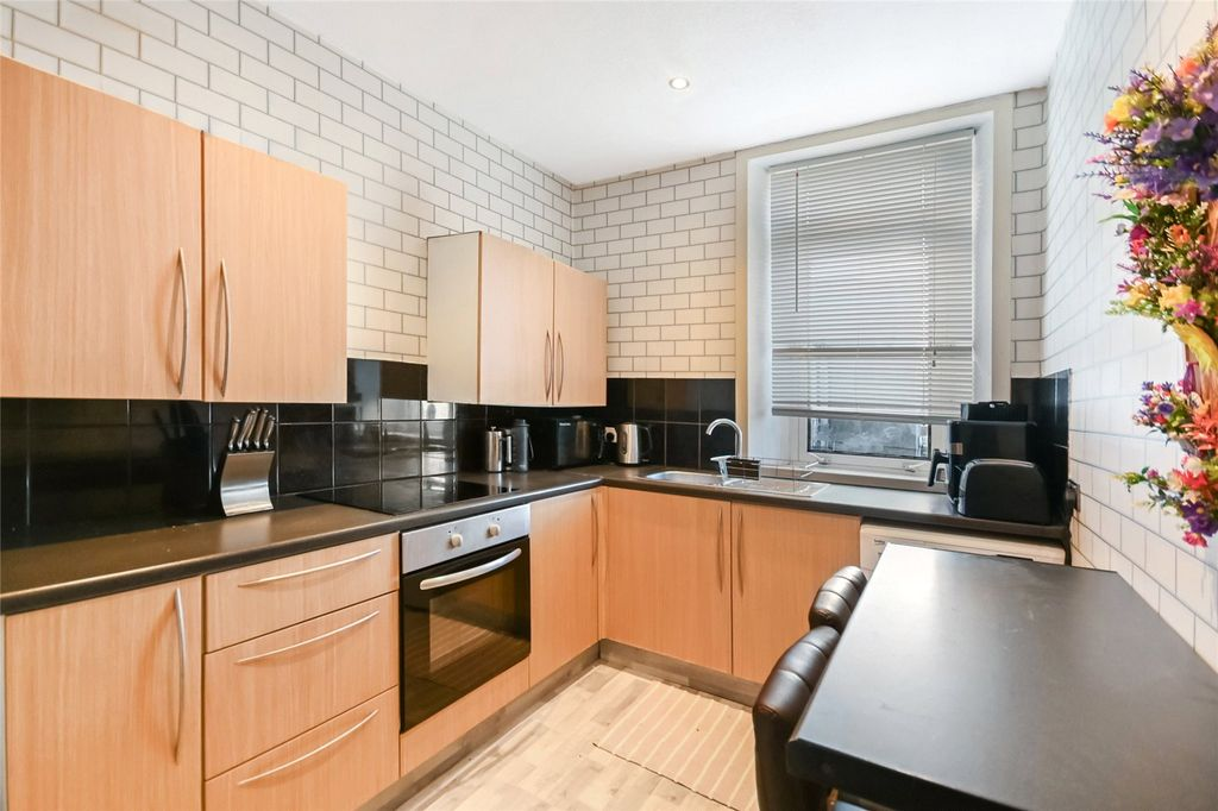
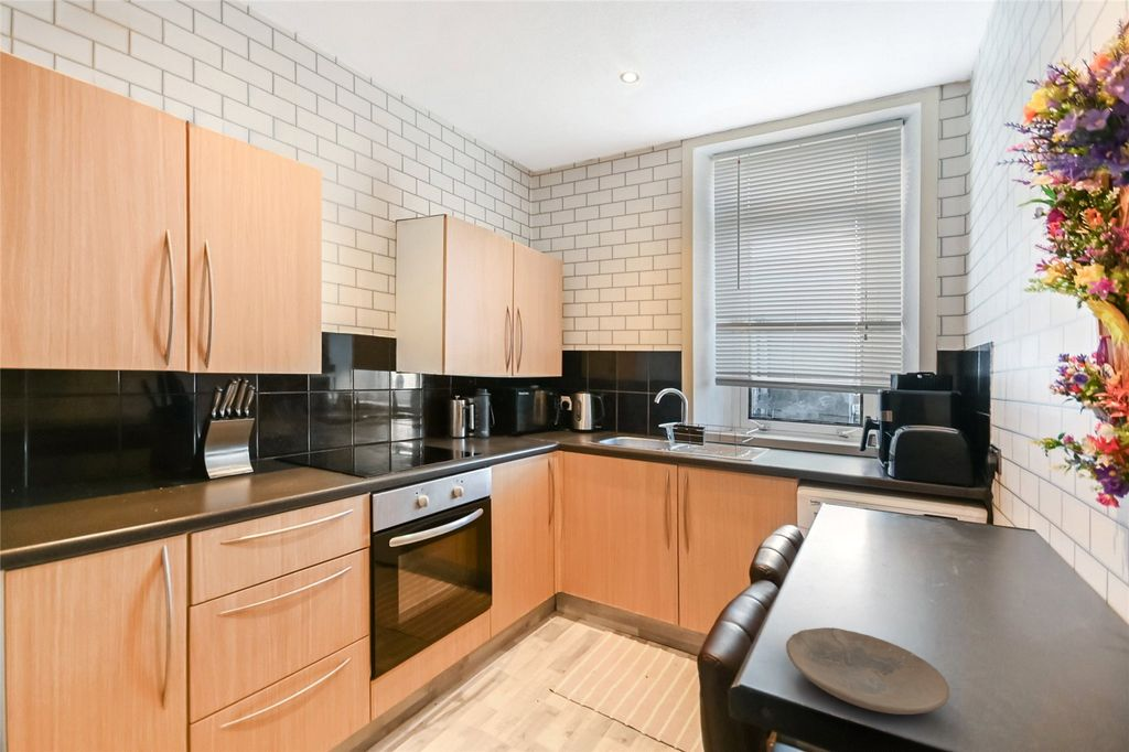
+ plate [785,626,950,716]
